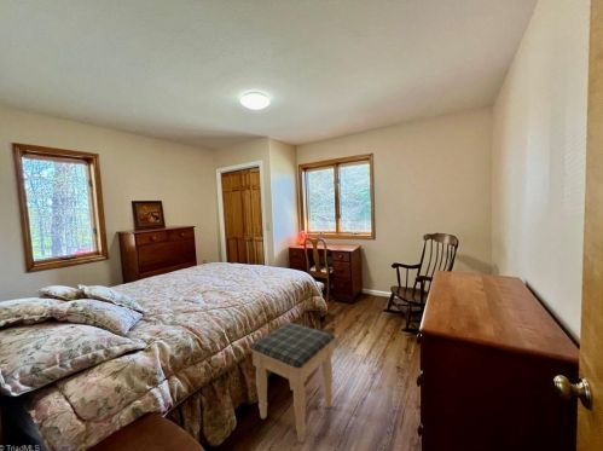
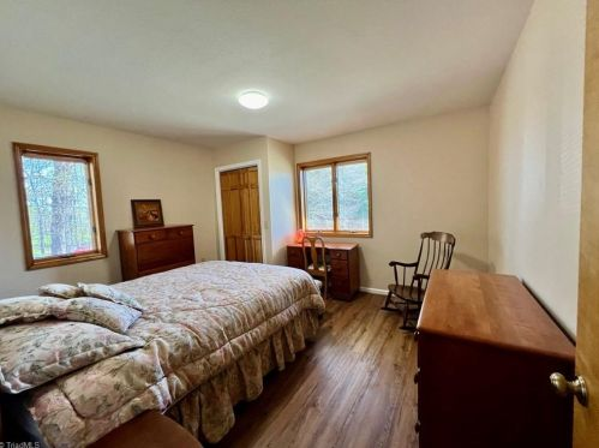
- footstool [249,322,336,444]
